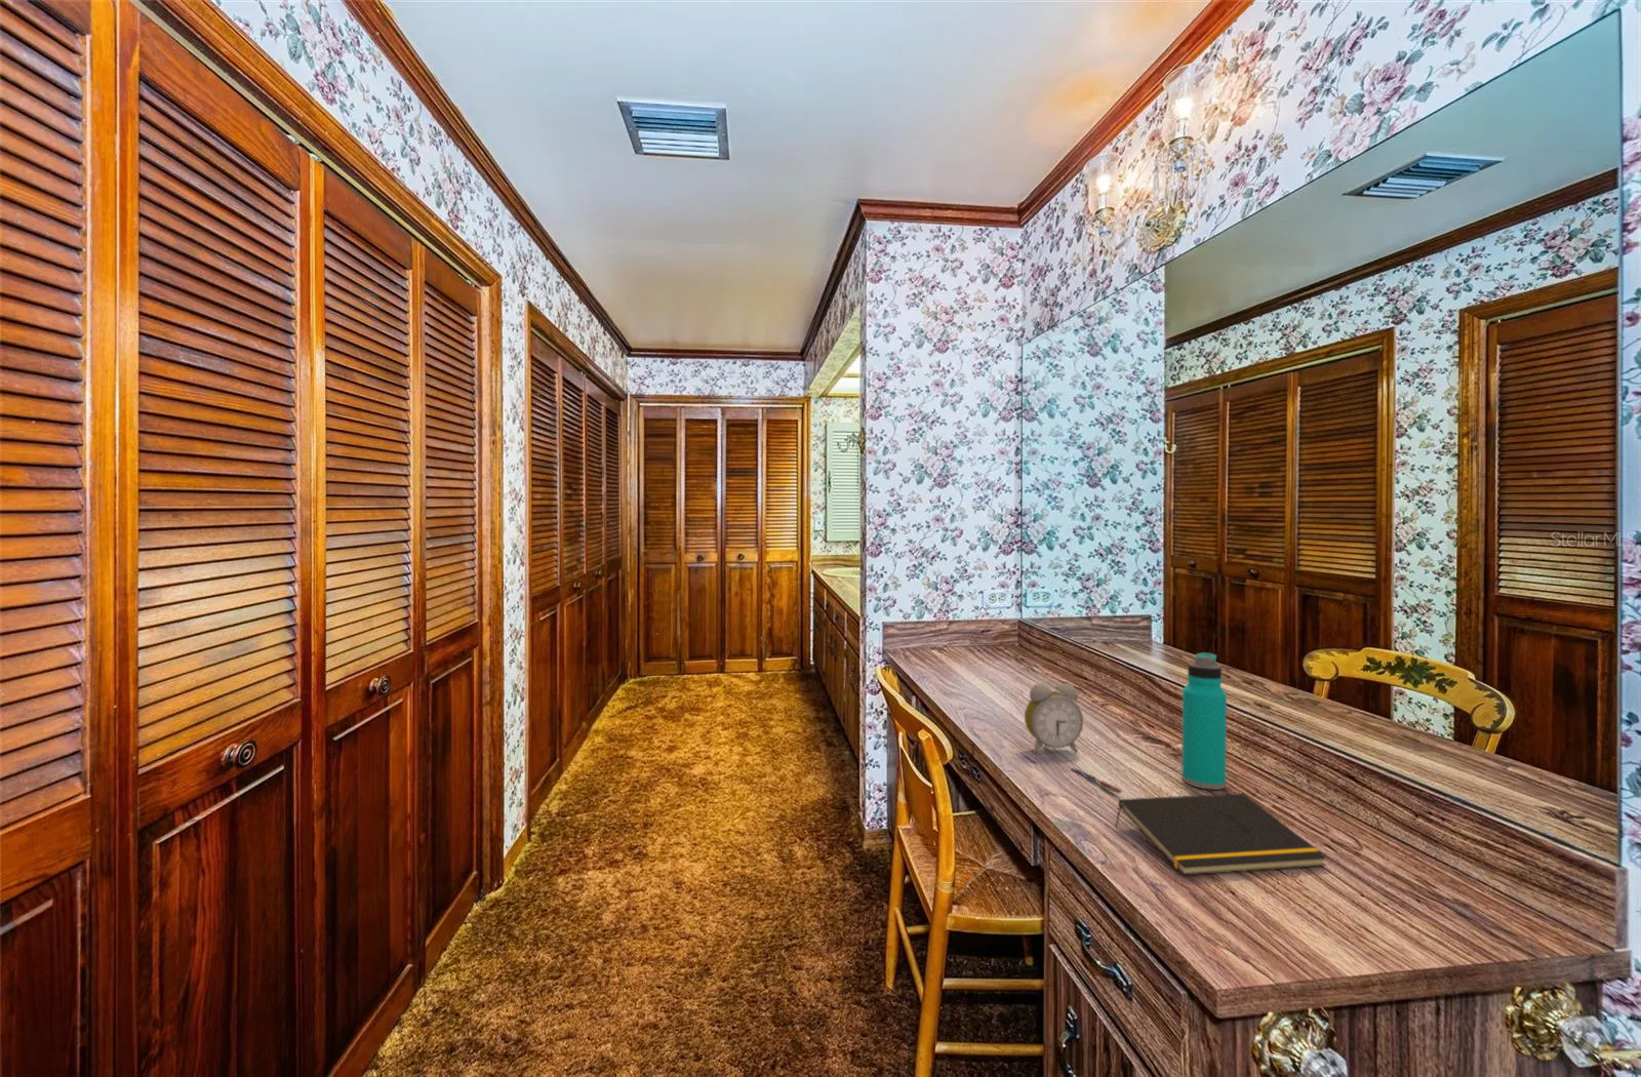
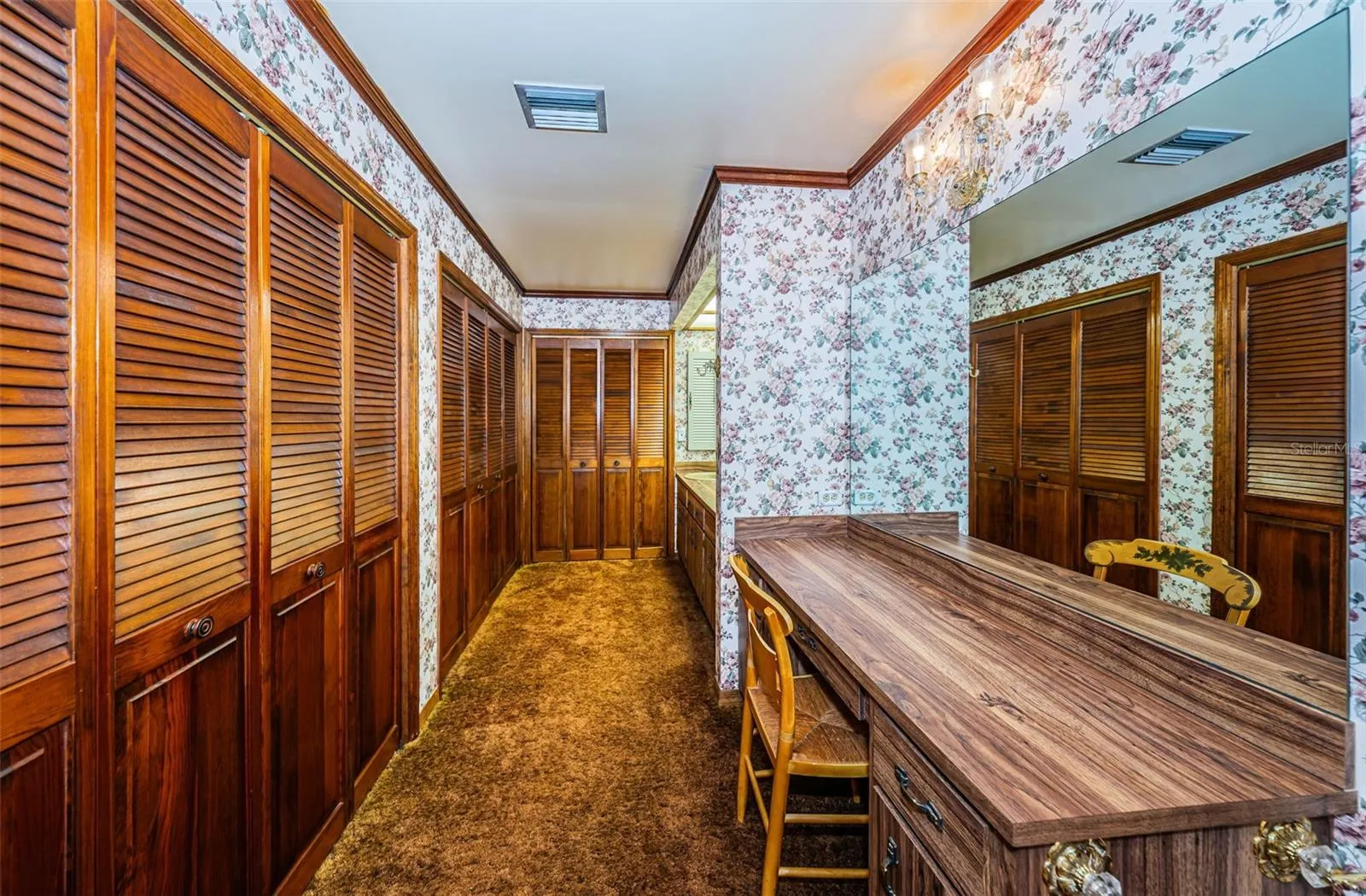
- pen [1069,766,1122,795]
- notepad [1114,792,1329,876]
- water bottle [1181,651,1228,791]
- alarm clock [1024,682,1084,755]
